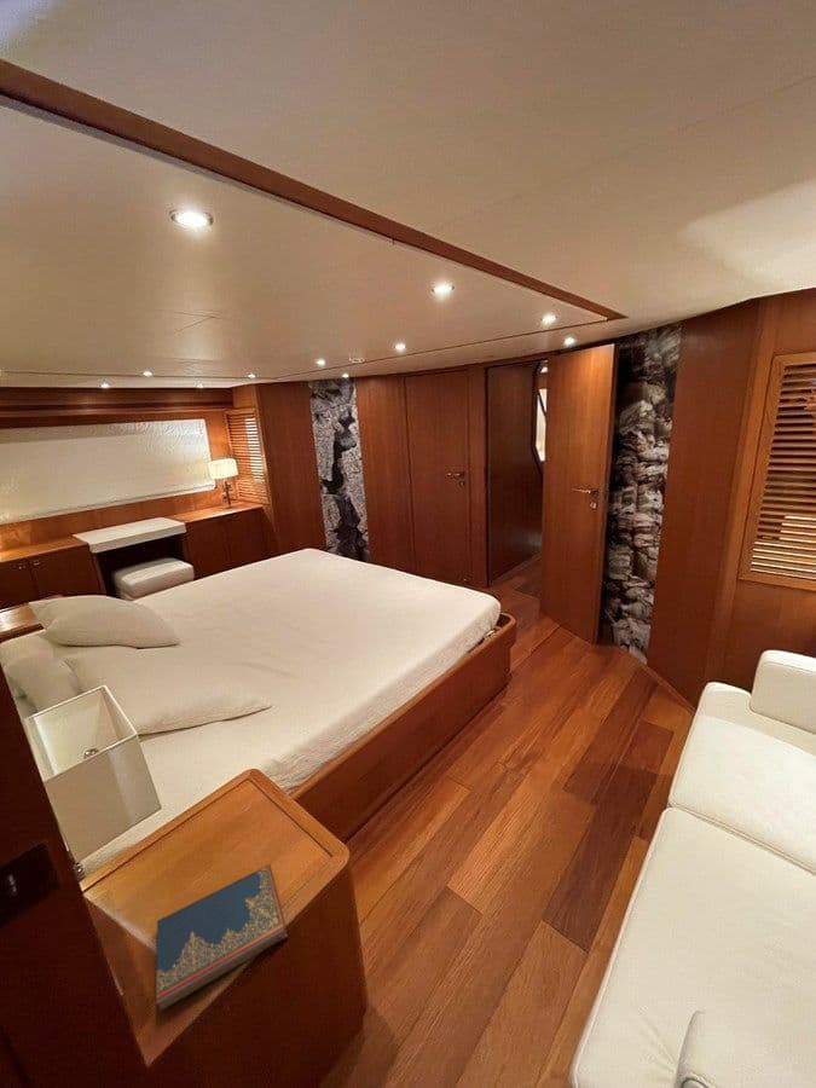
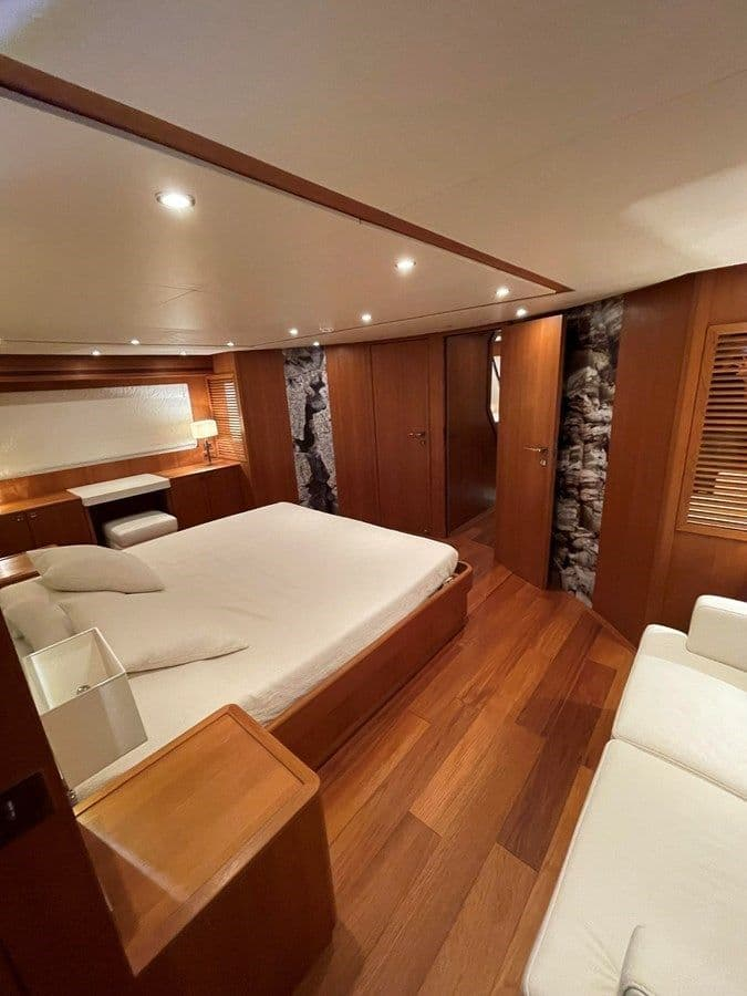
- hardcover book [155,864,289,1014]
